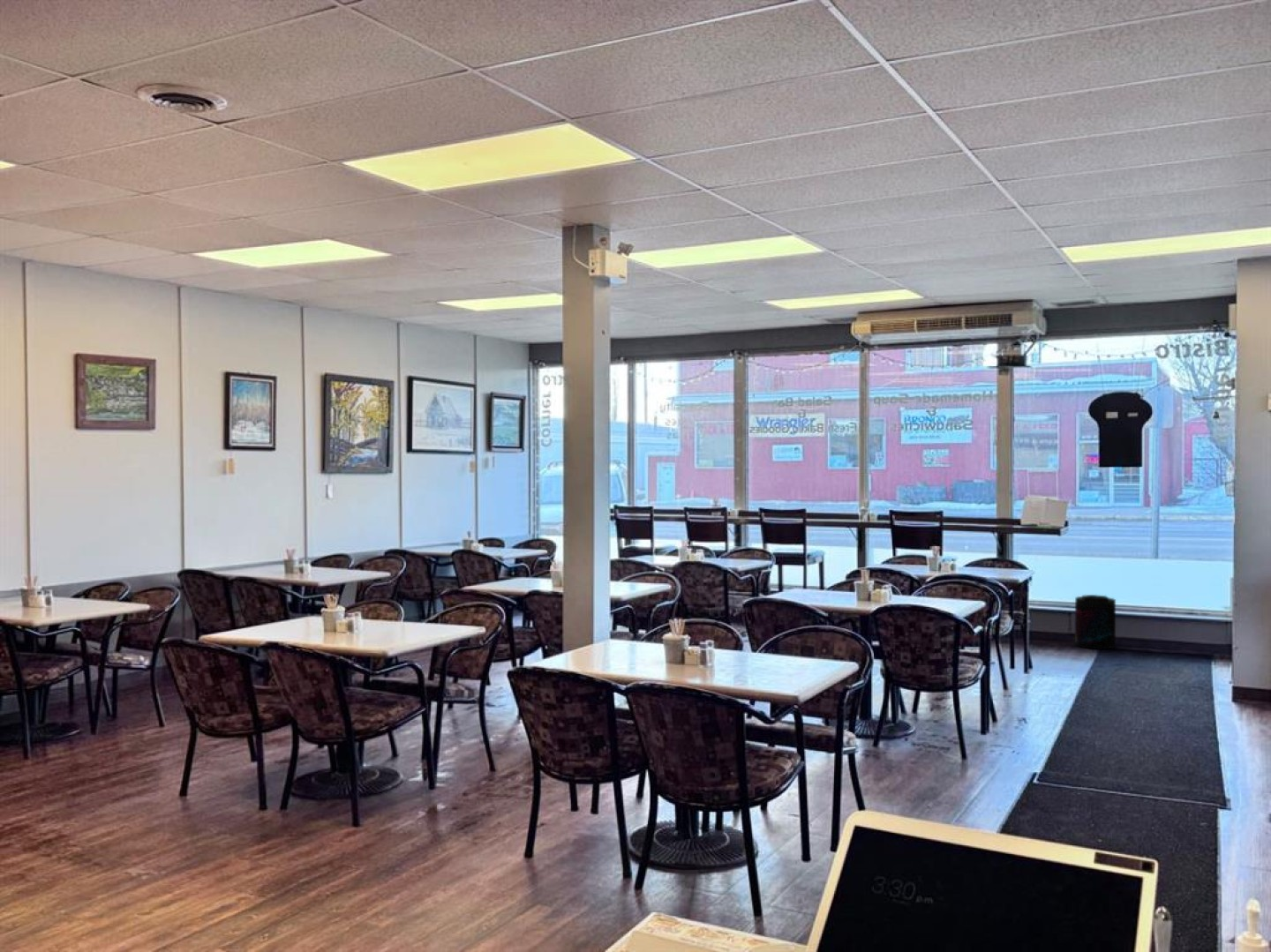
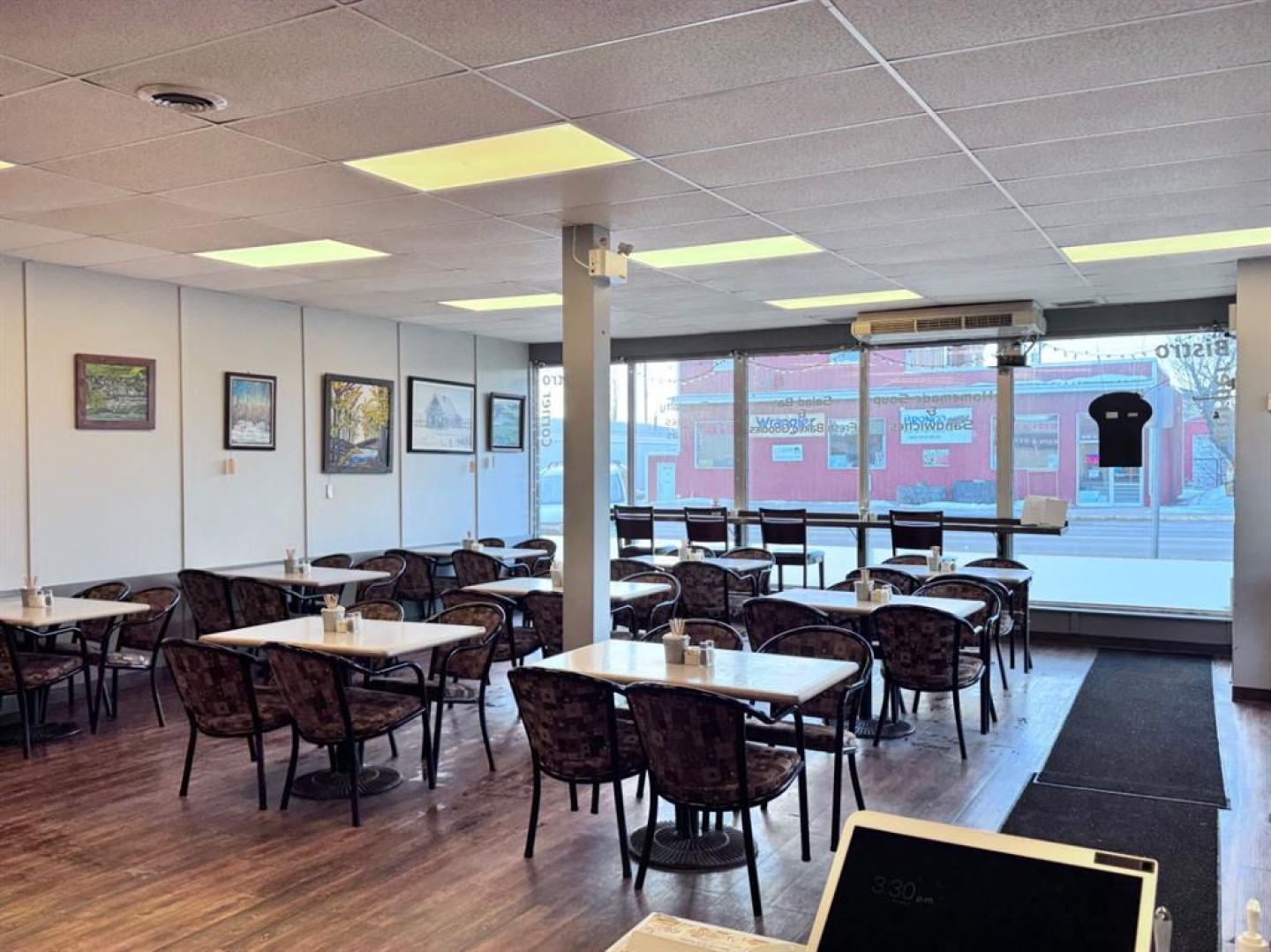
- supplement container [1074,594,1117,650]
